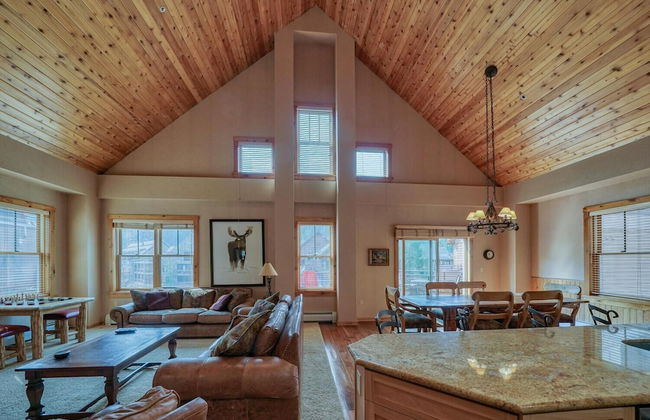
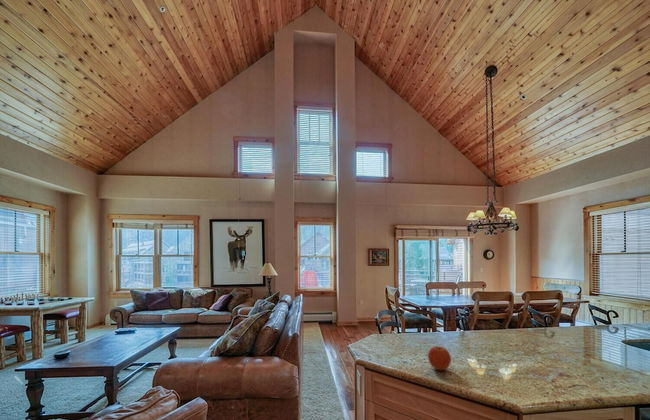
+ fruit [427,345,452,371]
